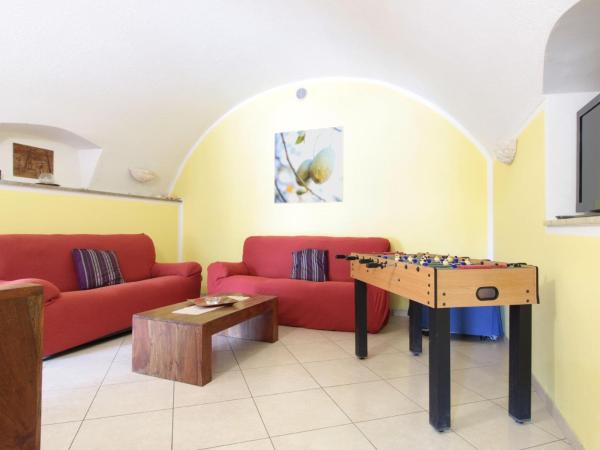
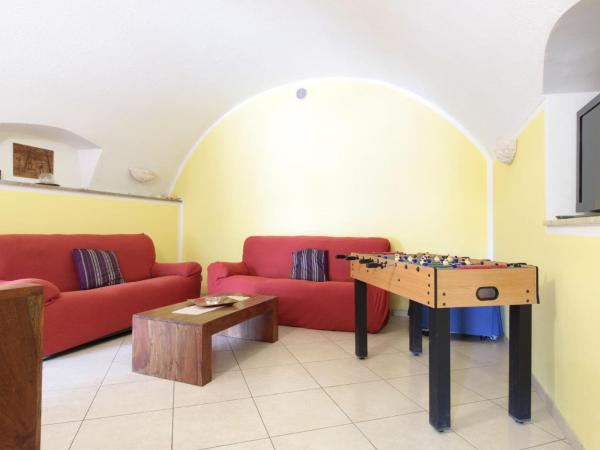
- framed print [273,125,344,205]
